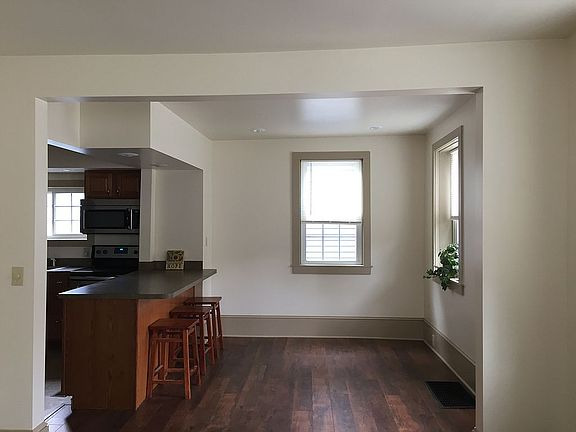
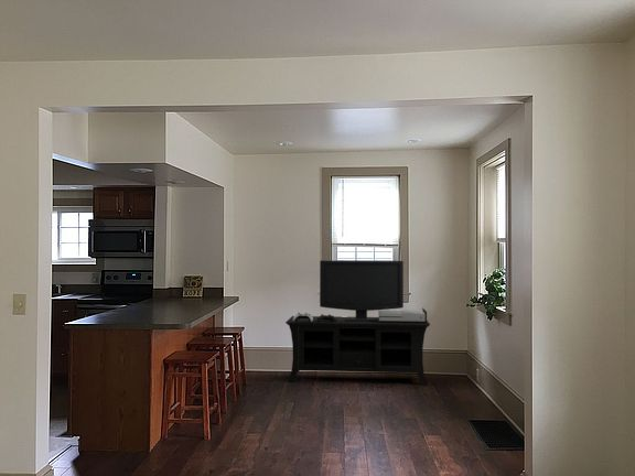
+ media console [284,259,431,386]
